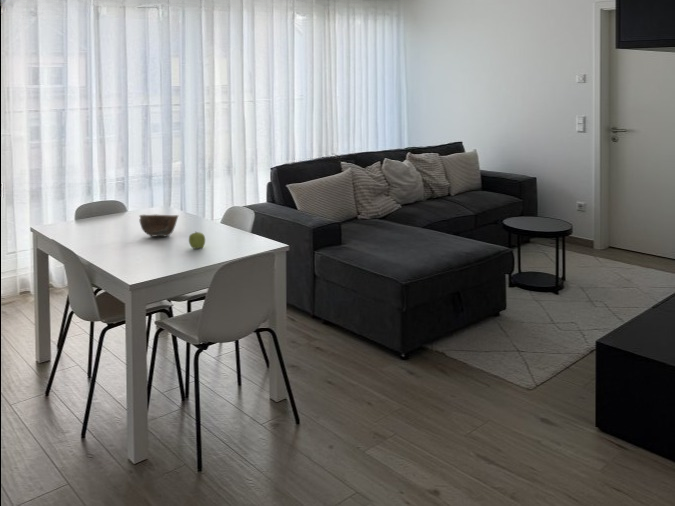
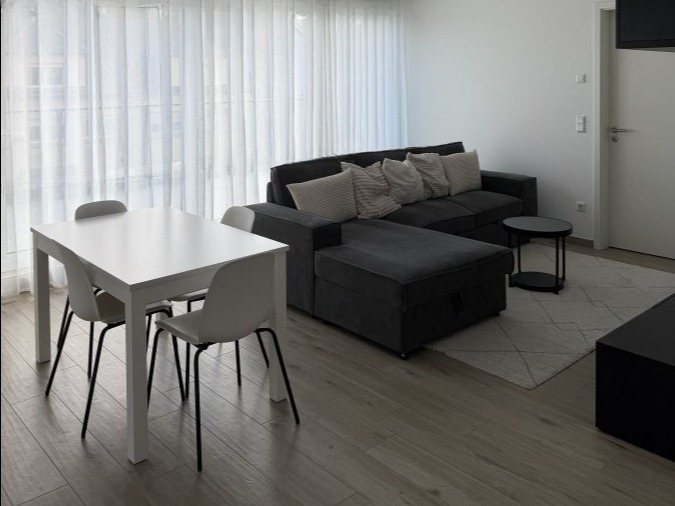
- bowl [138,213,179,237]
- fruit [188,231,206,250]
